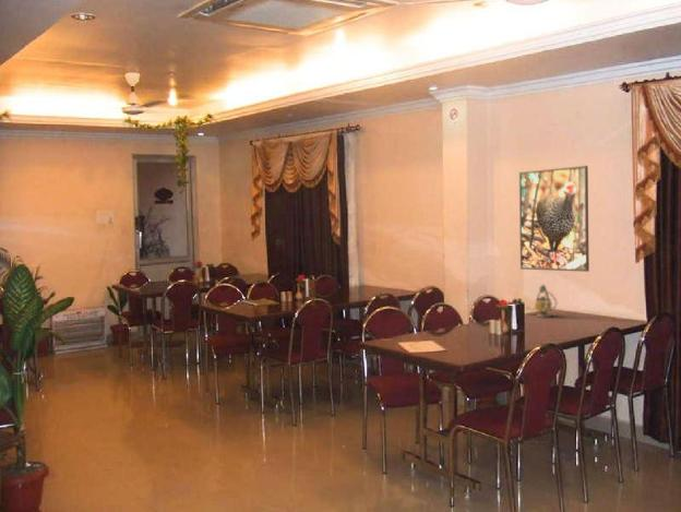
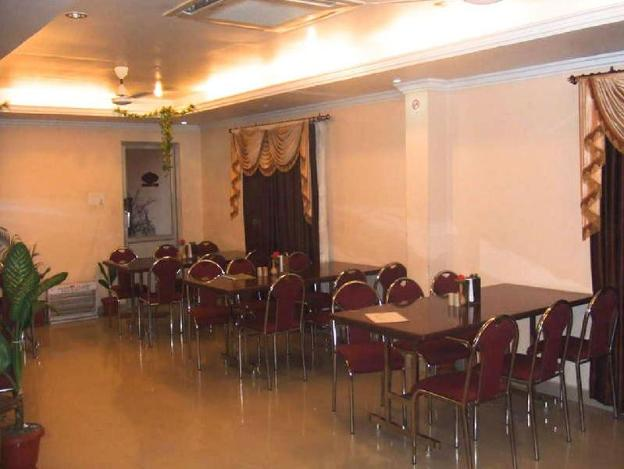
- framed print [518,165,590,273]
- teapot [525,283,558,318]
